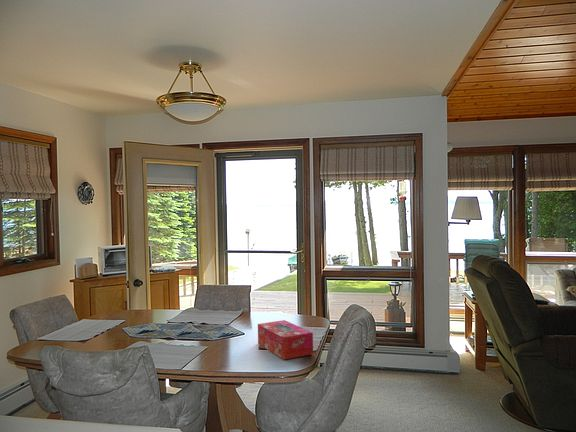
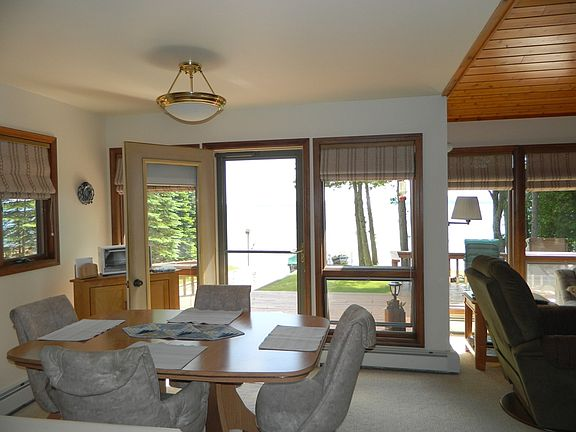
- tissue box [257,319,314,361]
